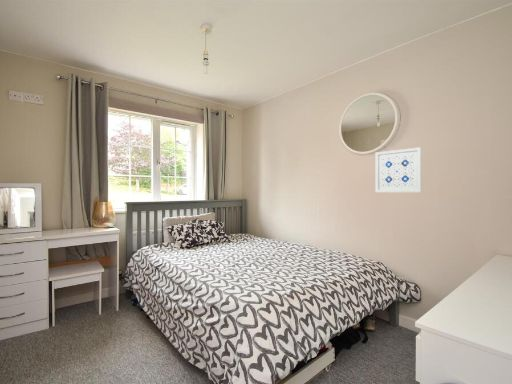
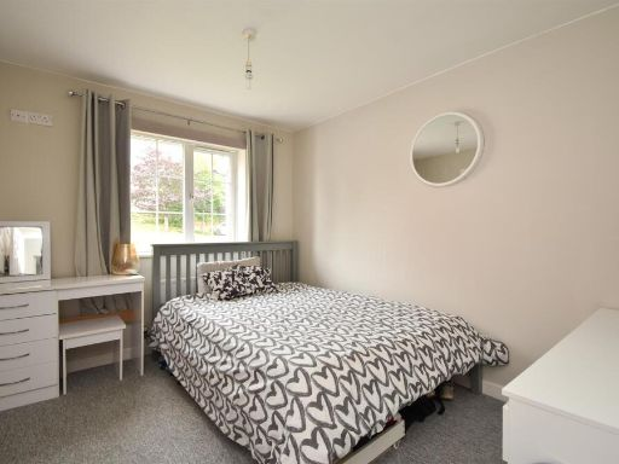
- wall art [374,146,423,193]
